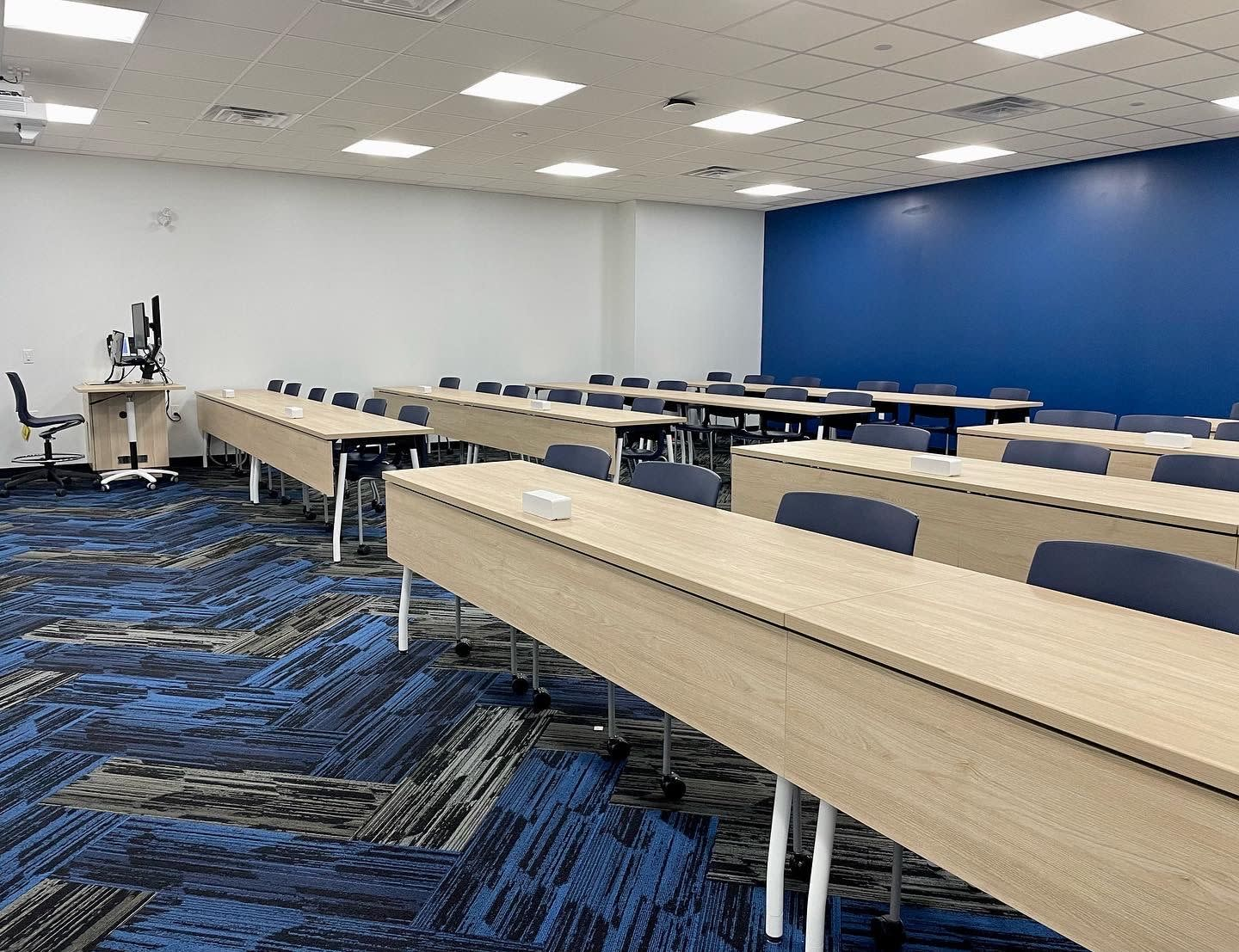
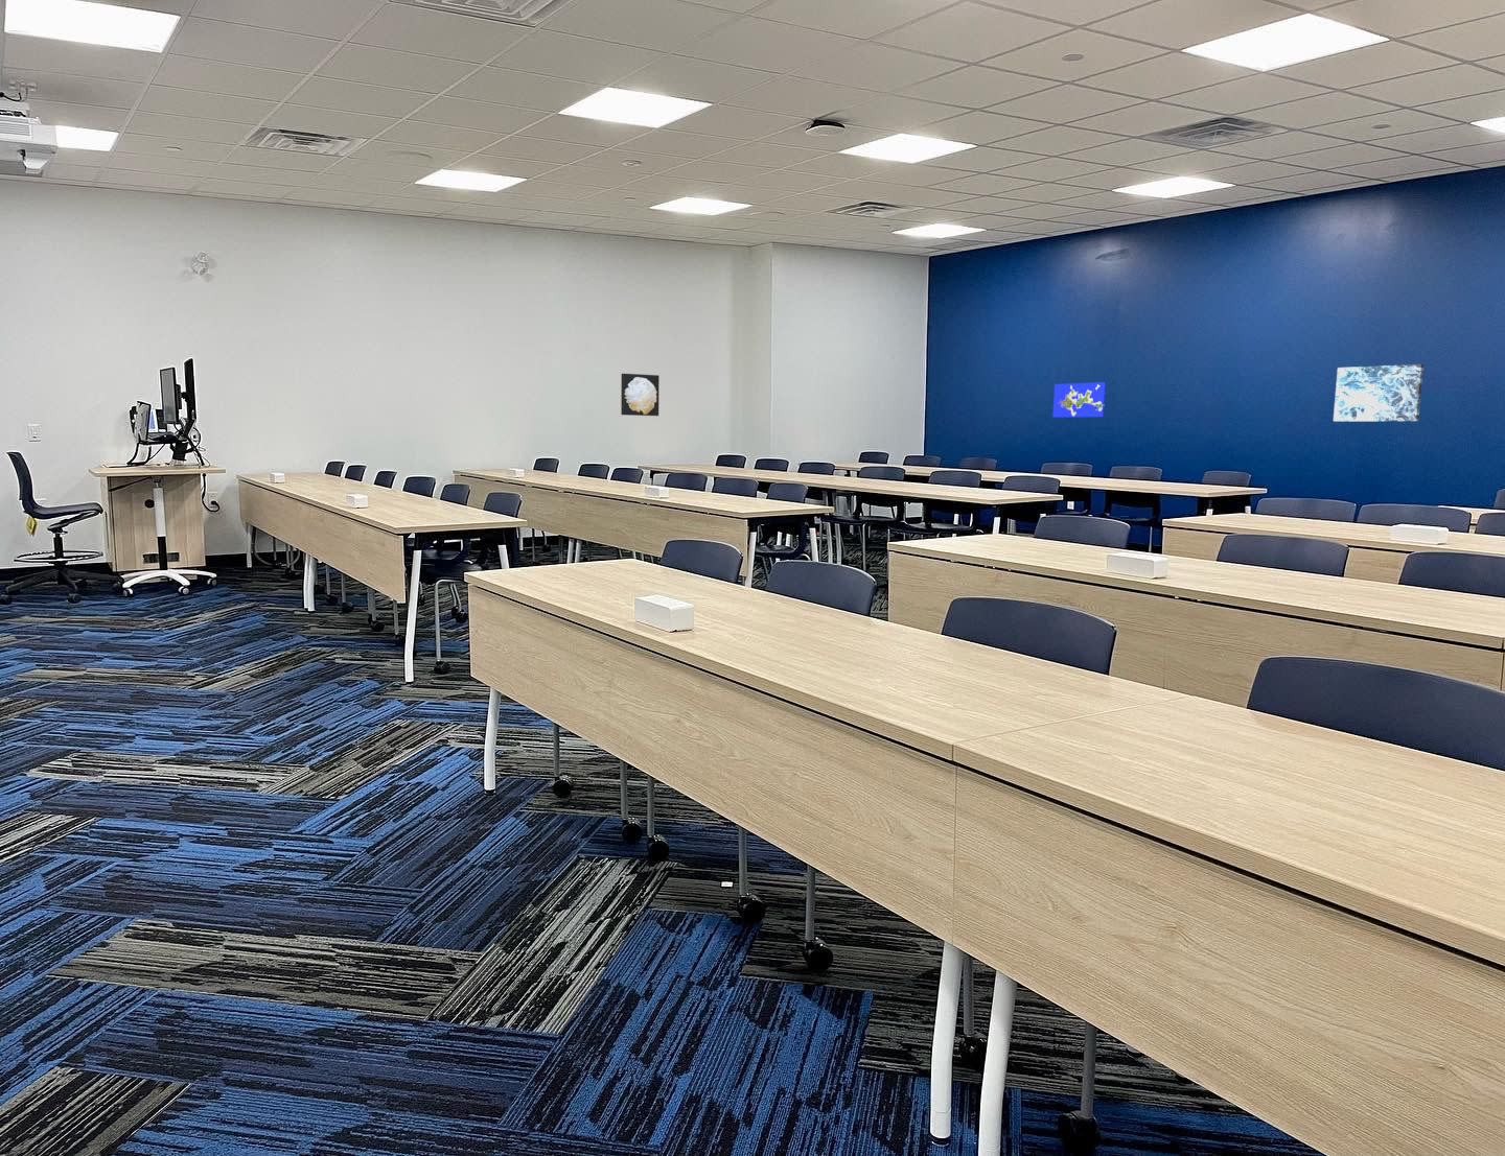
+ world map [1052,381,1107,419]
+ wall art [1333,363,1425,421]
+ wall art [619,373,661,416]
